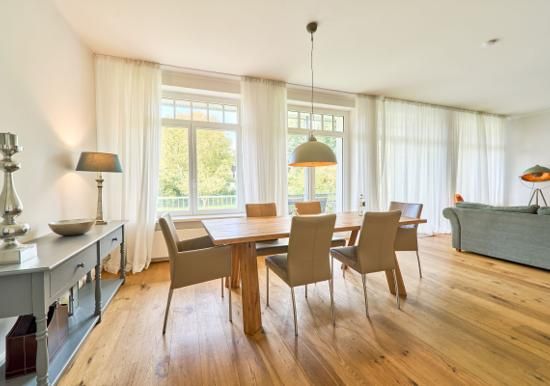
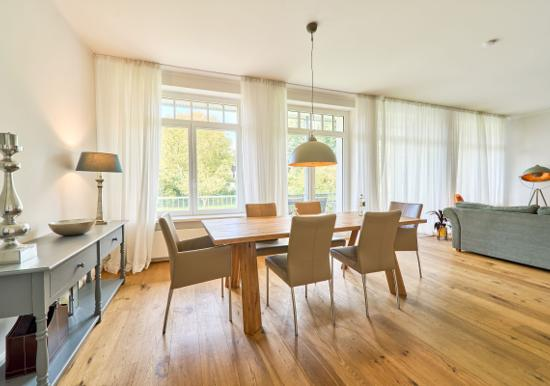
+ house plant [425,209,452,242]
